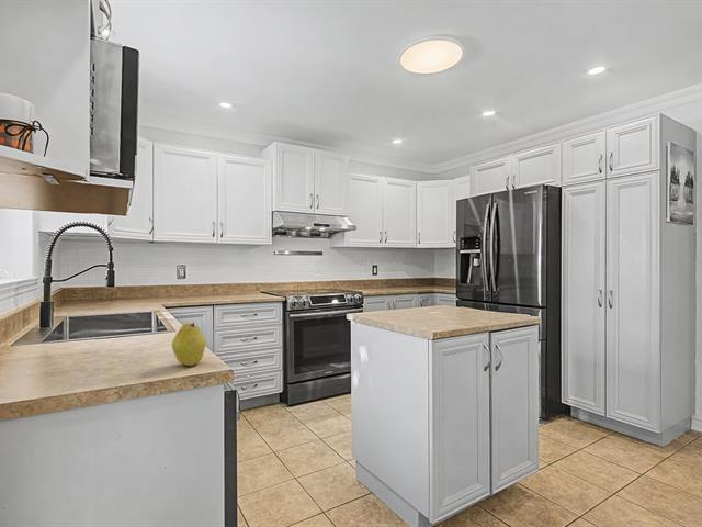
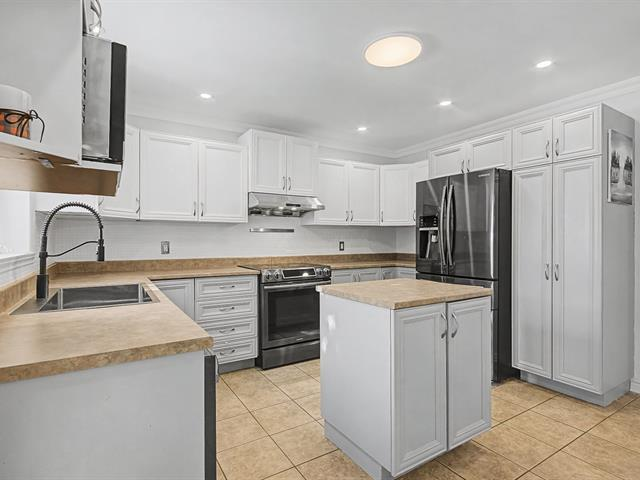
- fruit [171,322,207,367]
